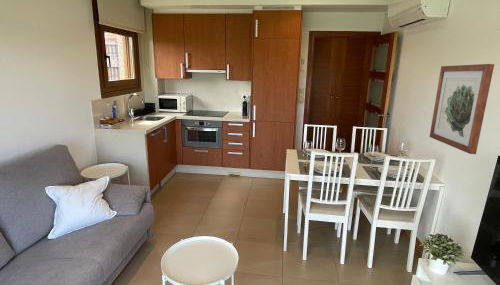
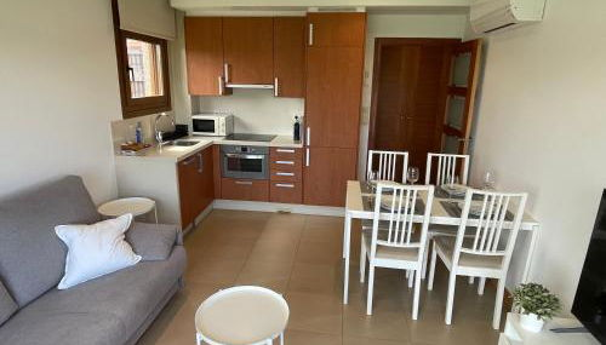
- wall art [429,63,495,155]
